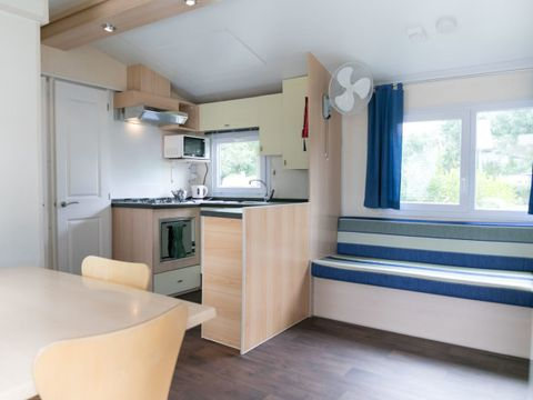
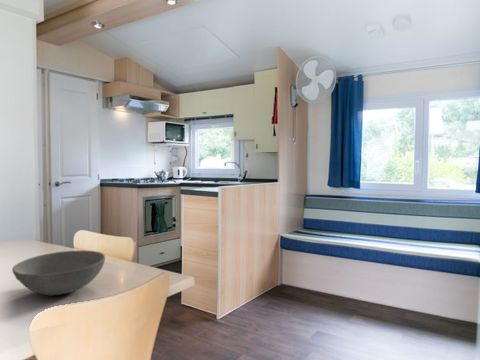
+ bowl [11,249,106,296]
